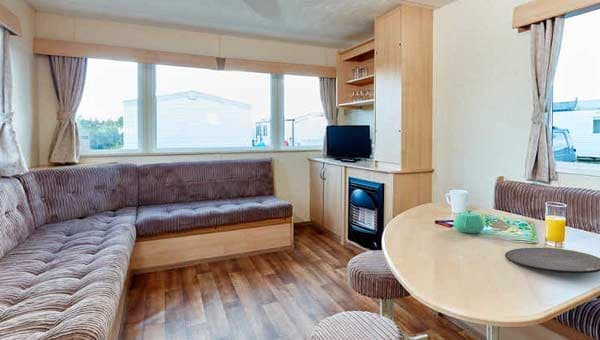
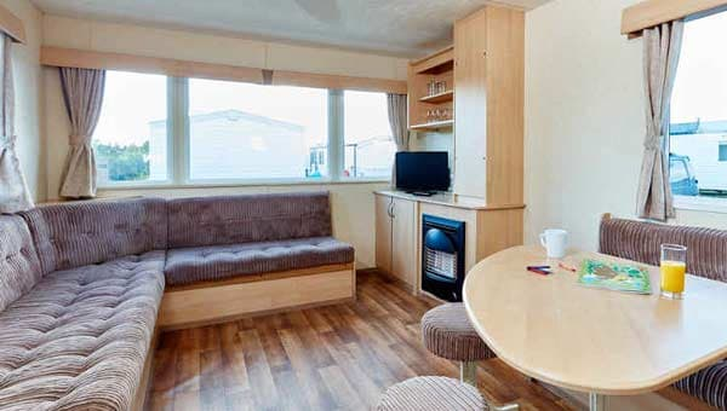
- plate [504,247,600,274]
- teapot [453,209,485,234]
